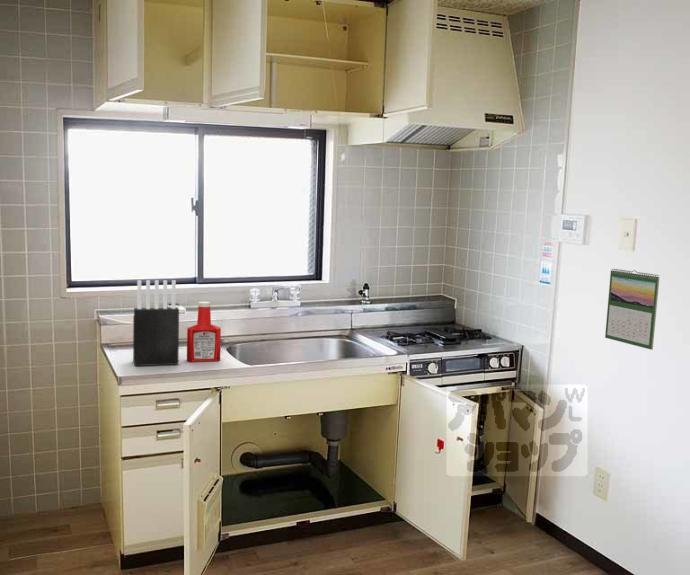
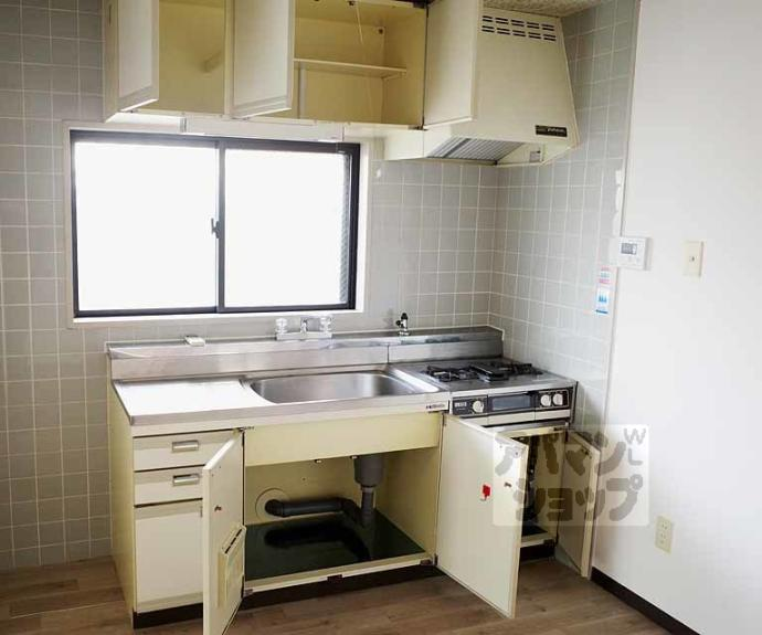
- knife block [132,279,180,367]
- soap bottle [186,301,222,363]
- calendar [604,268,660,351]
